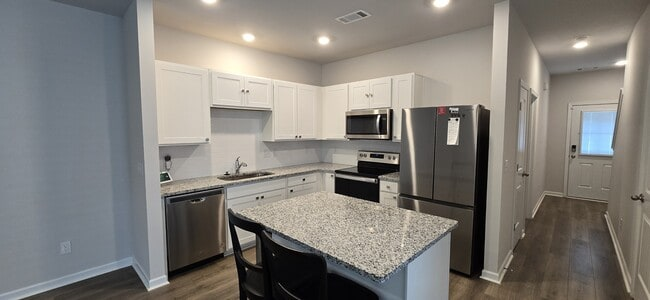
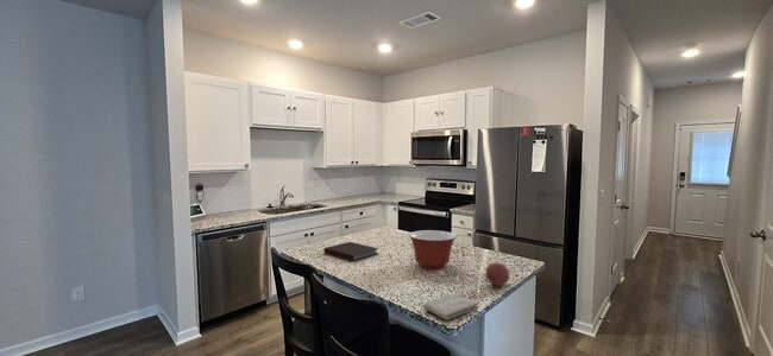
+ fruit [485,262,510,287]
+ mixing bowl [408,229,458,269]
+ notebook [323,241,381,261]
+ washcloth [422,293,479,320]
